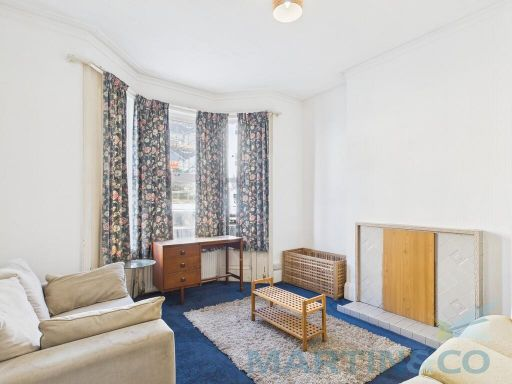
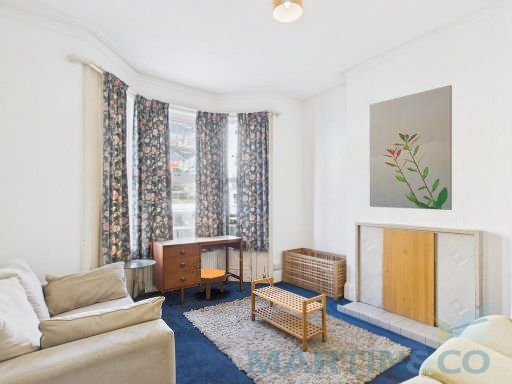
+ footstool [199,268,228,300]
+ wall art [369,84,453,211]
